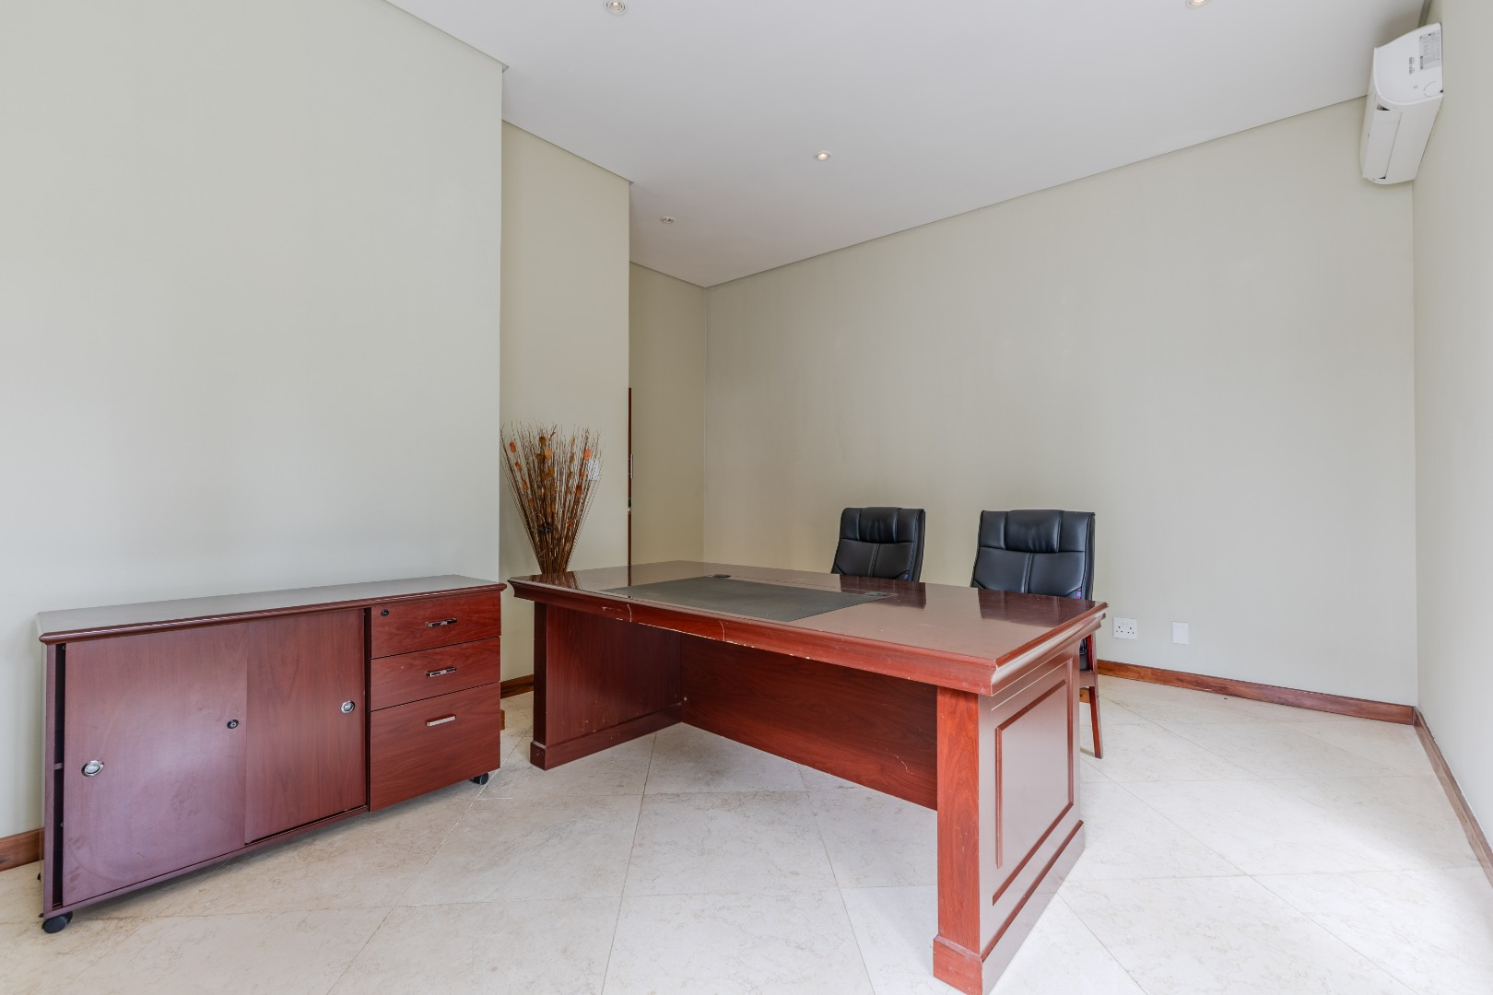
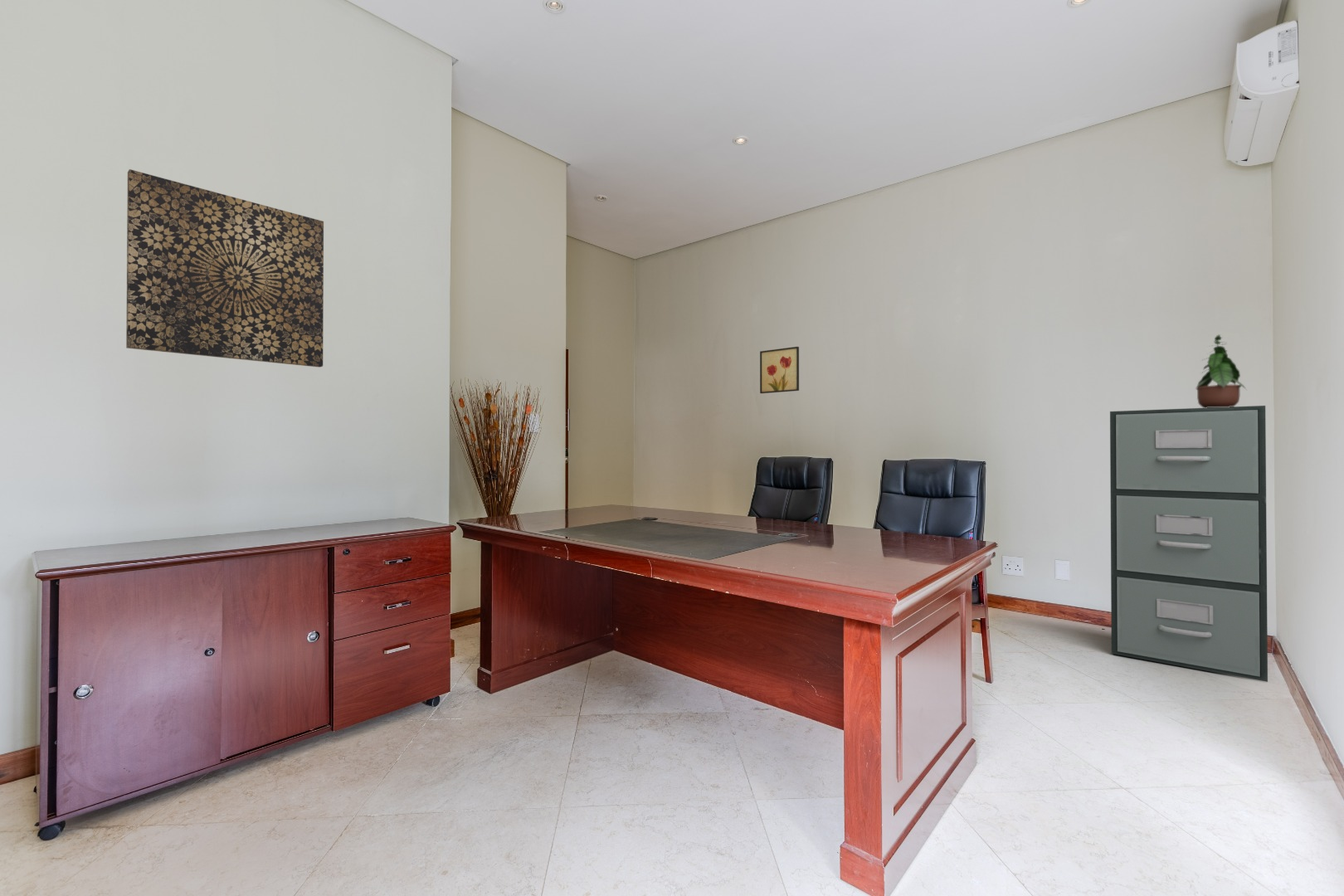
+ wall art [125,168,324,368]
+ potted plant [1195,334,1247,408]
+ filing cabinet [1109,405,1269,683]
+ wall art [759,346,800,394]
